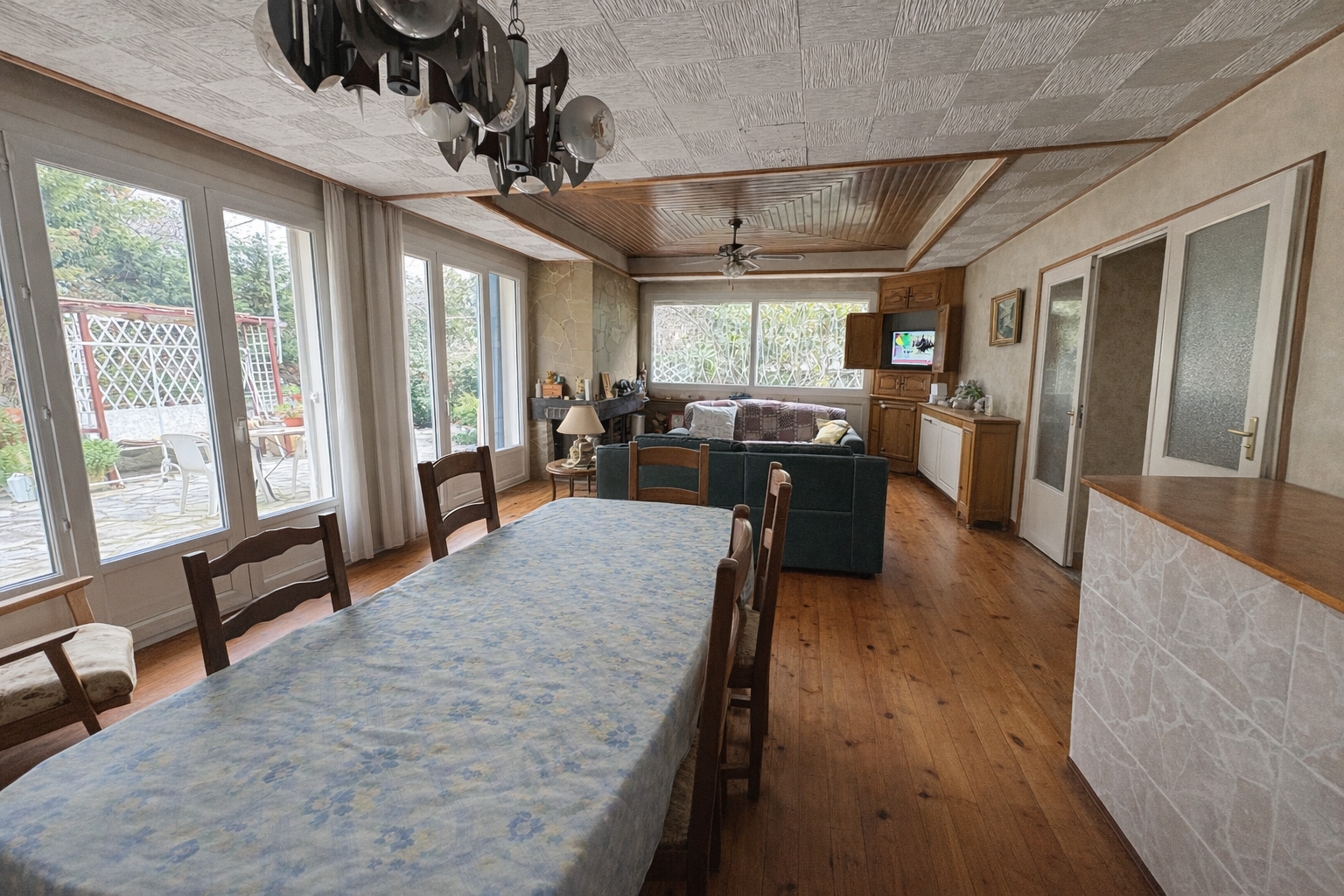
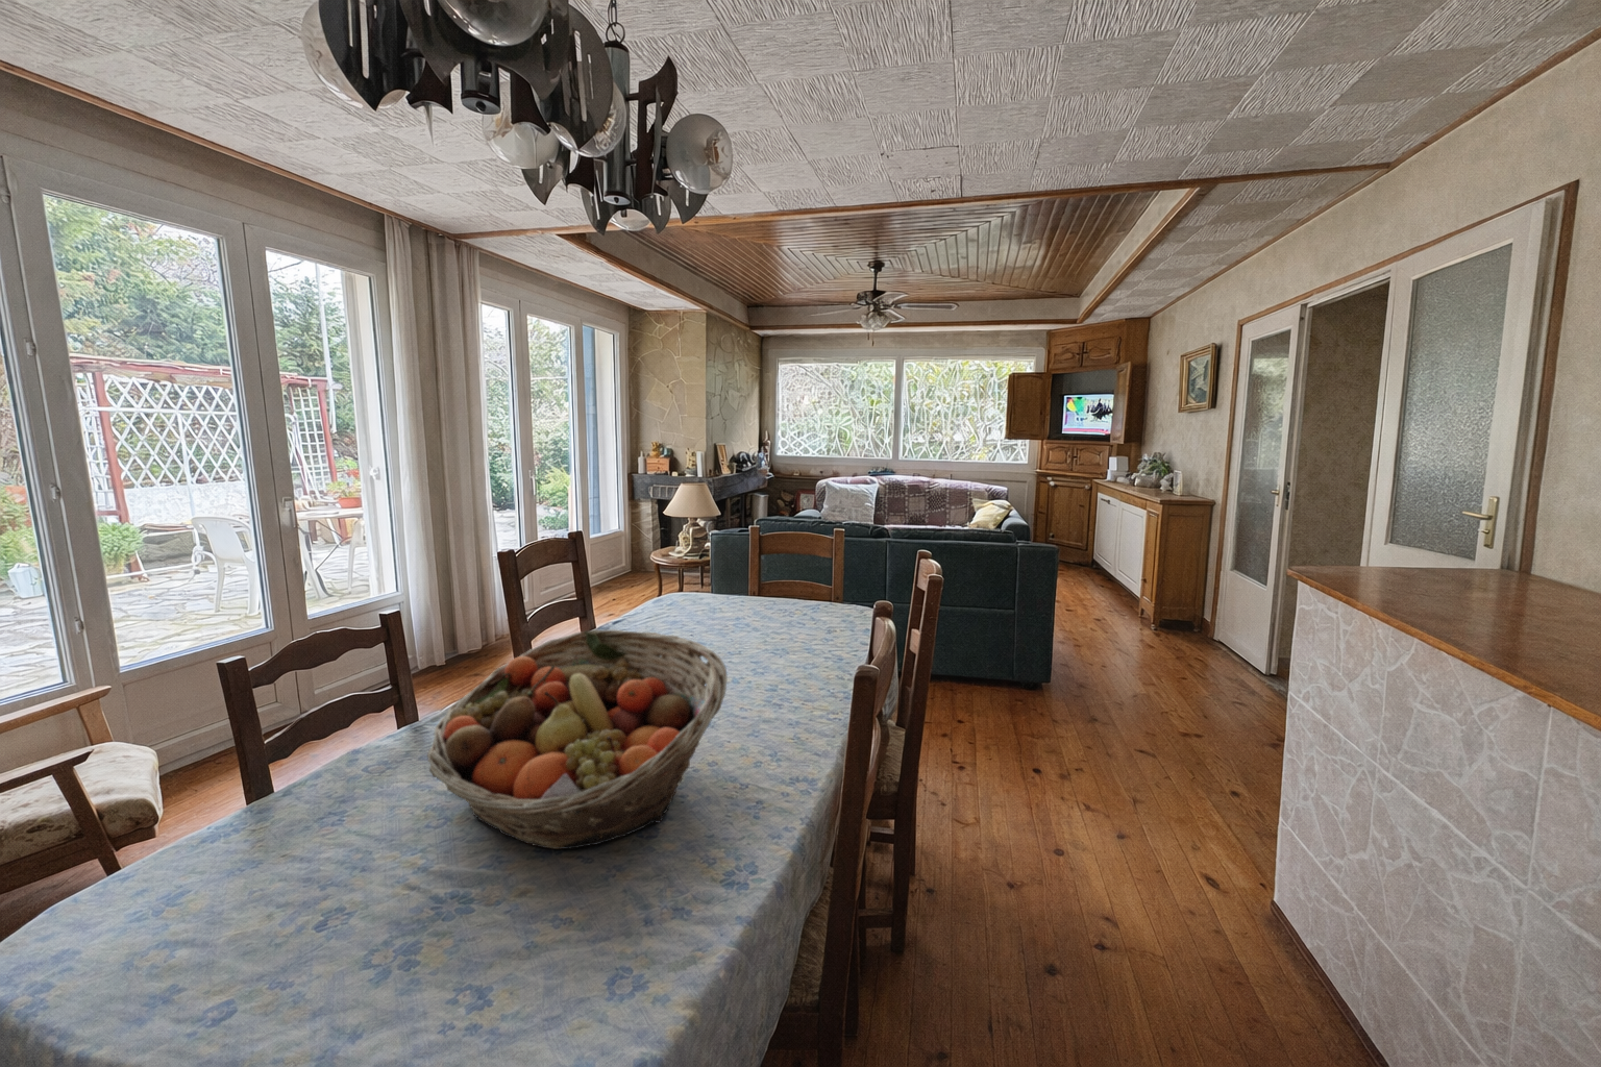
+ fruit basket [426,629,728,850]
